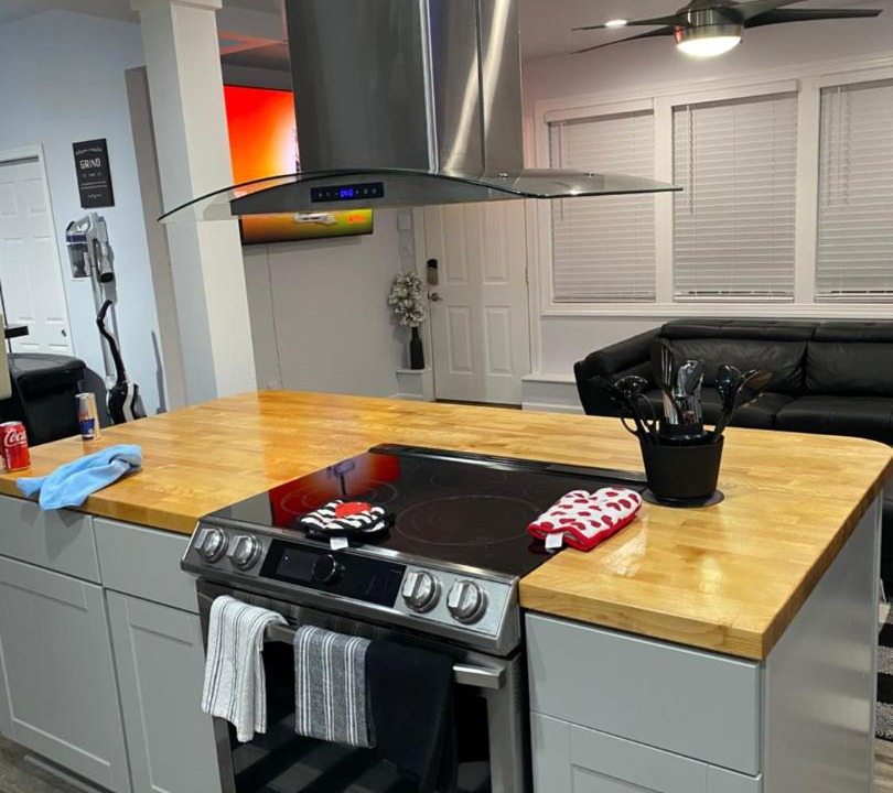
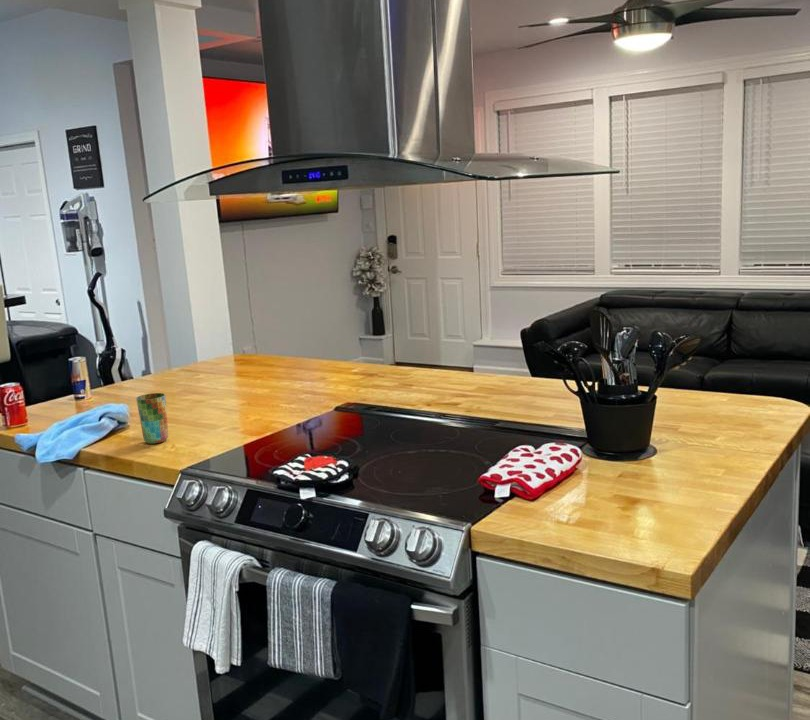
+ cup [135,392,169,445]
